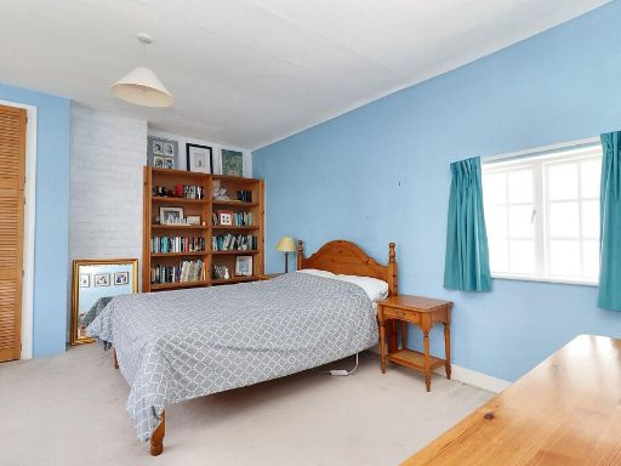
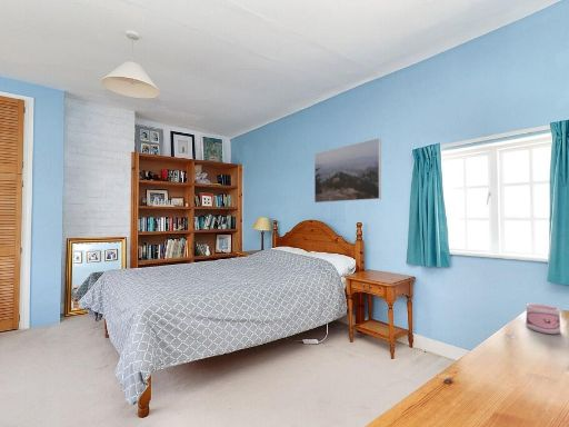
+ mug [526,302,561,336]
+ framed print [313,137,382,203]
